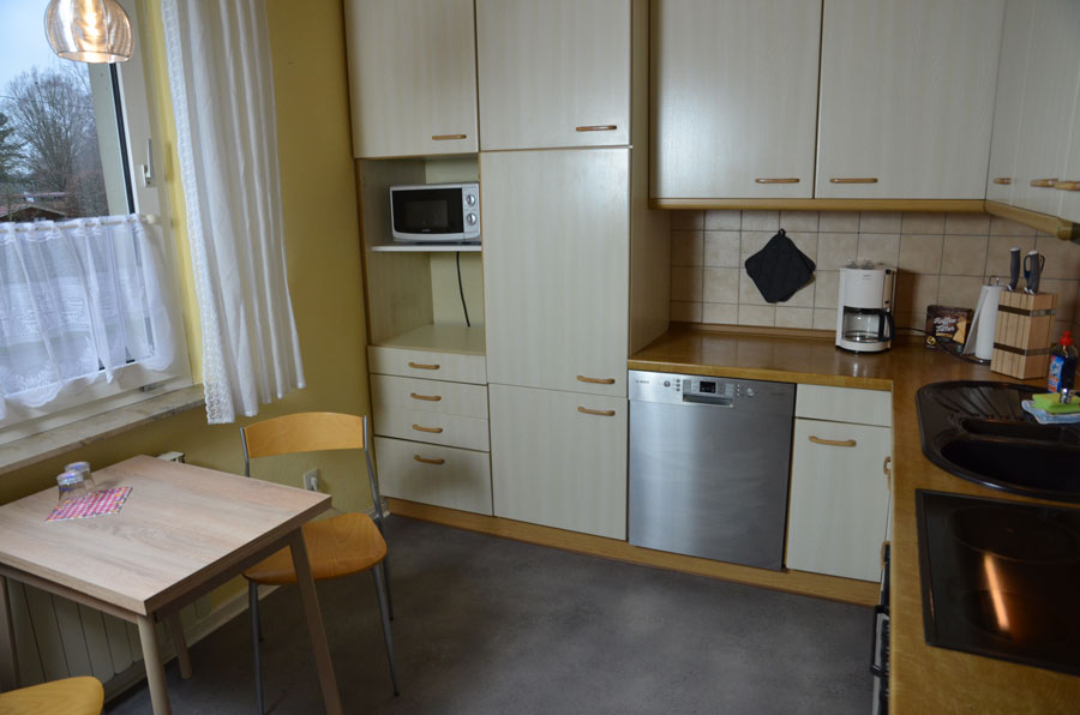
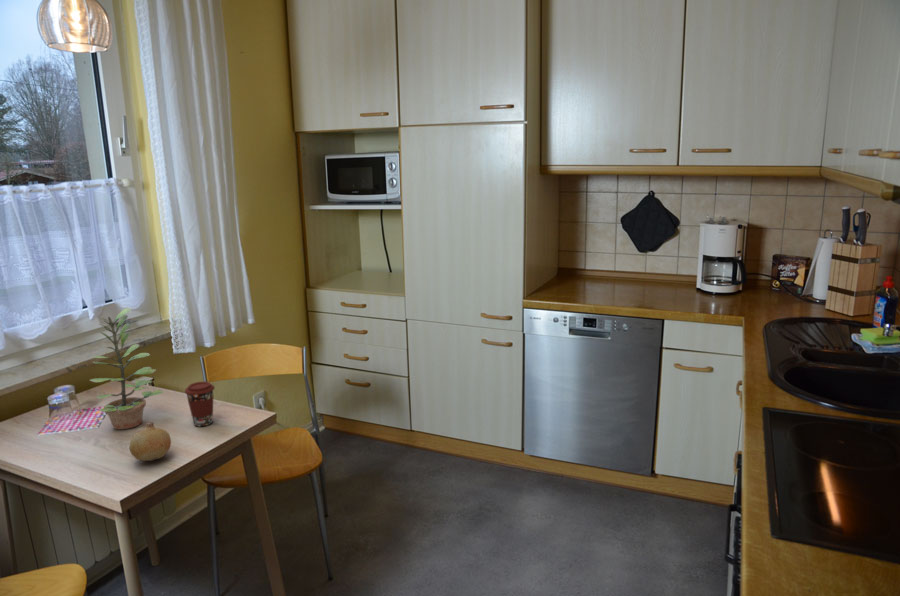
+ fruit [128,421,172,462]
+ plant [89,307,165,430]
+ coffee cup [184,381,216,427]
